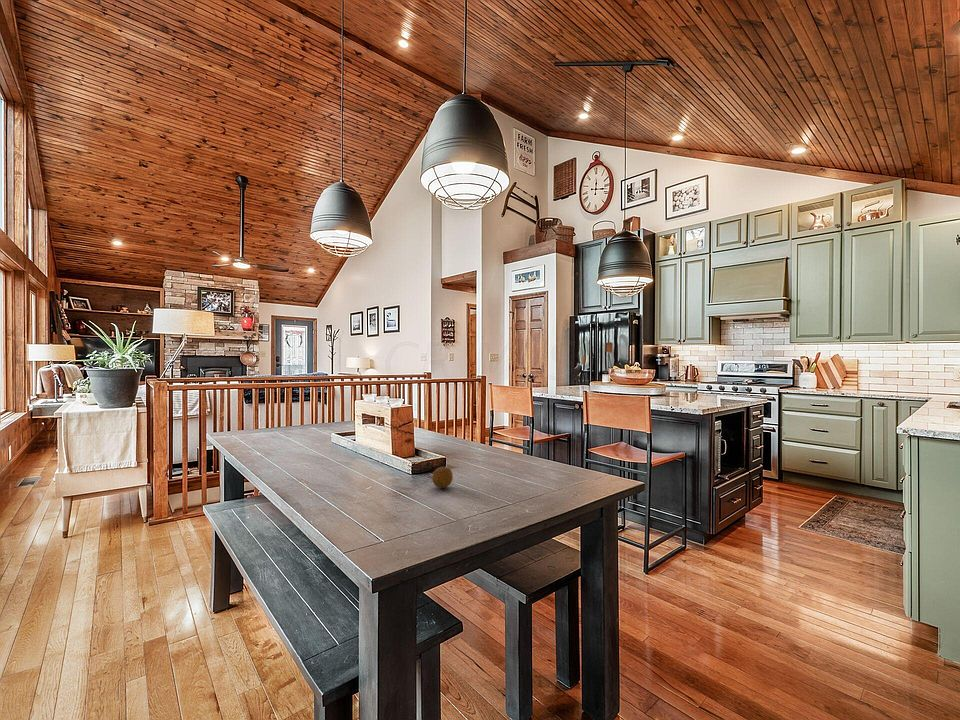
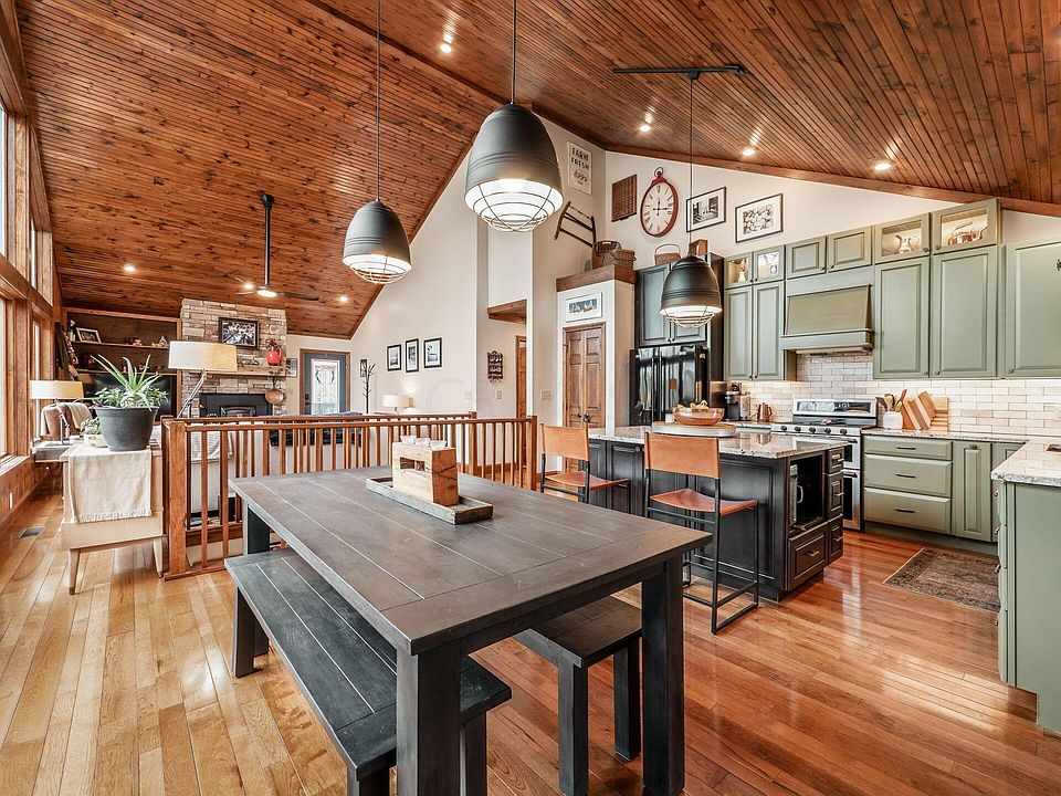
- fruit [431,466,454,489]
